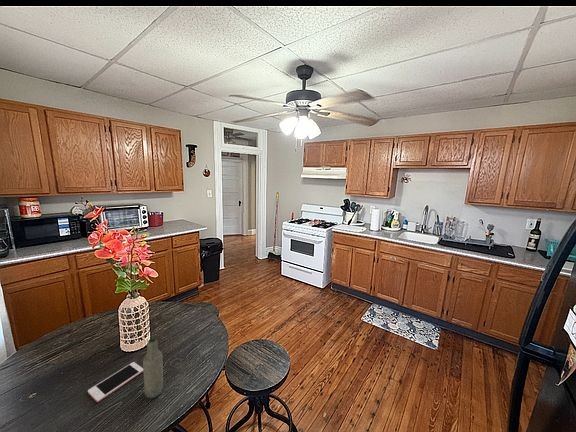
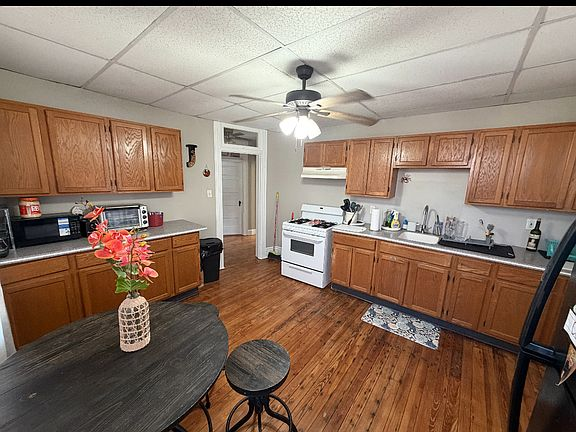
- cell phone [87,361,143,403]
- bottle [142,337,164,399]
